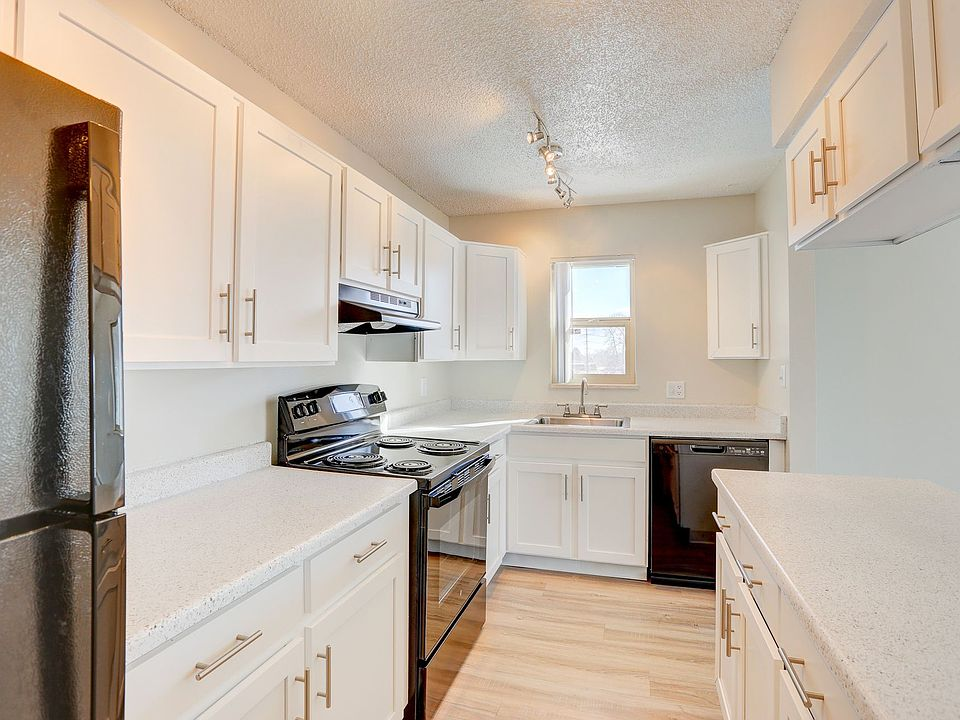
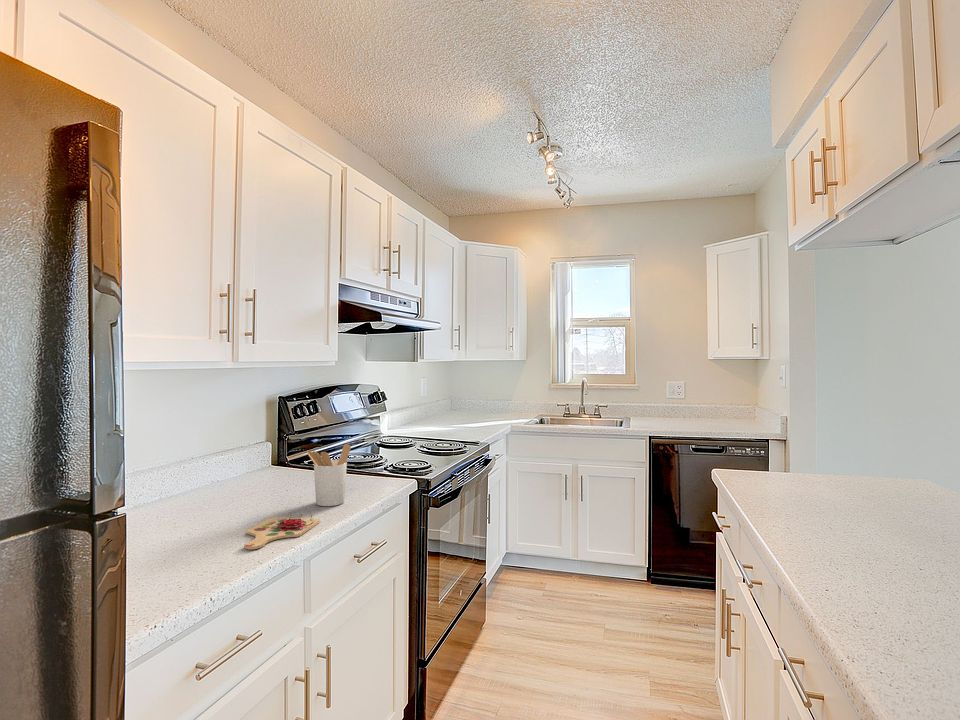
+ cutting board [244,512,321,550]
+ utensil holder [306,443,352,507]
